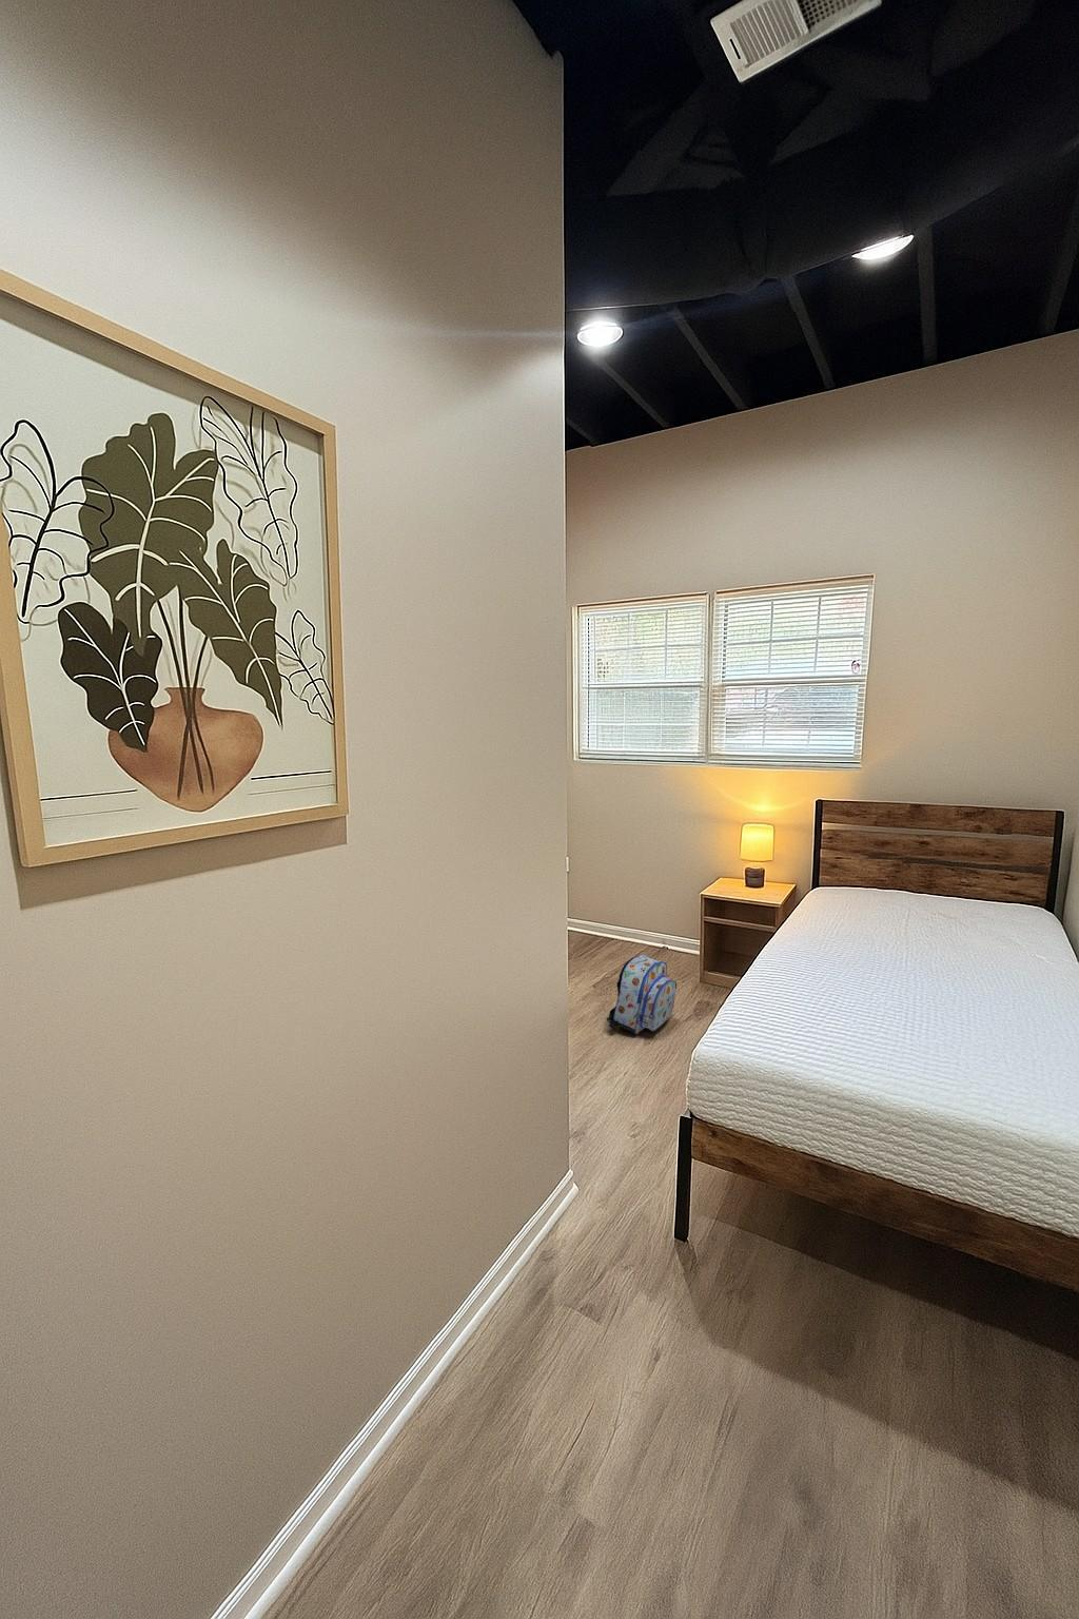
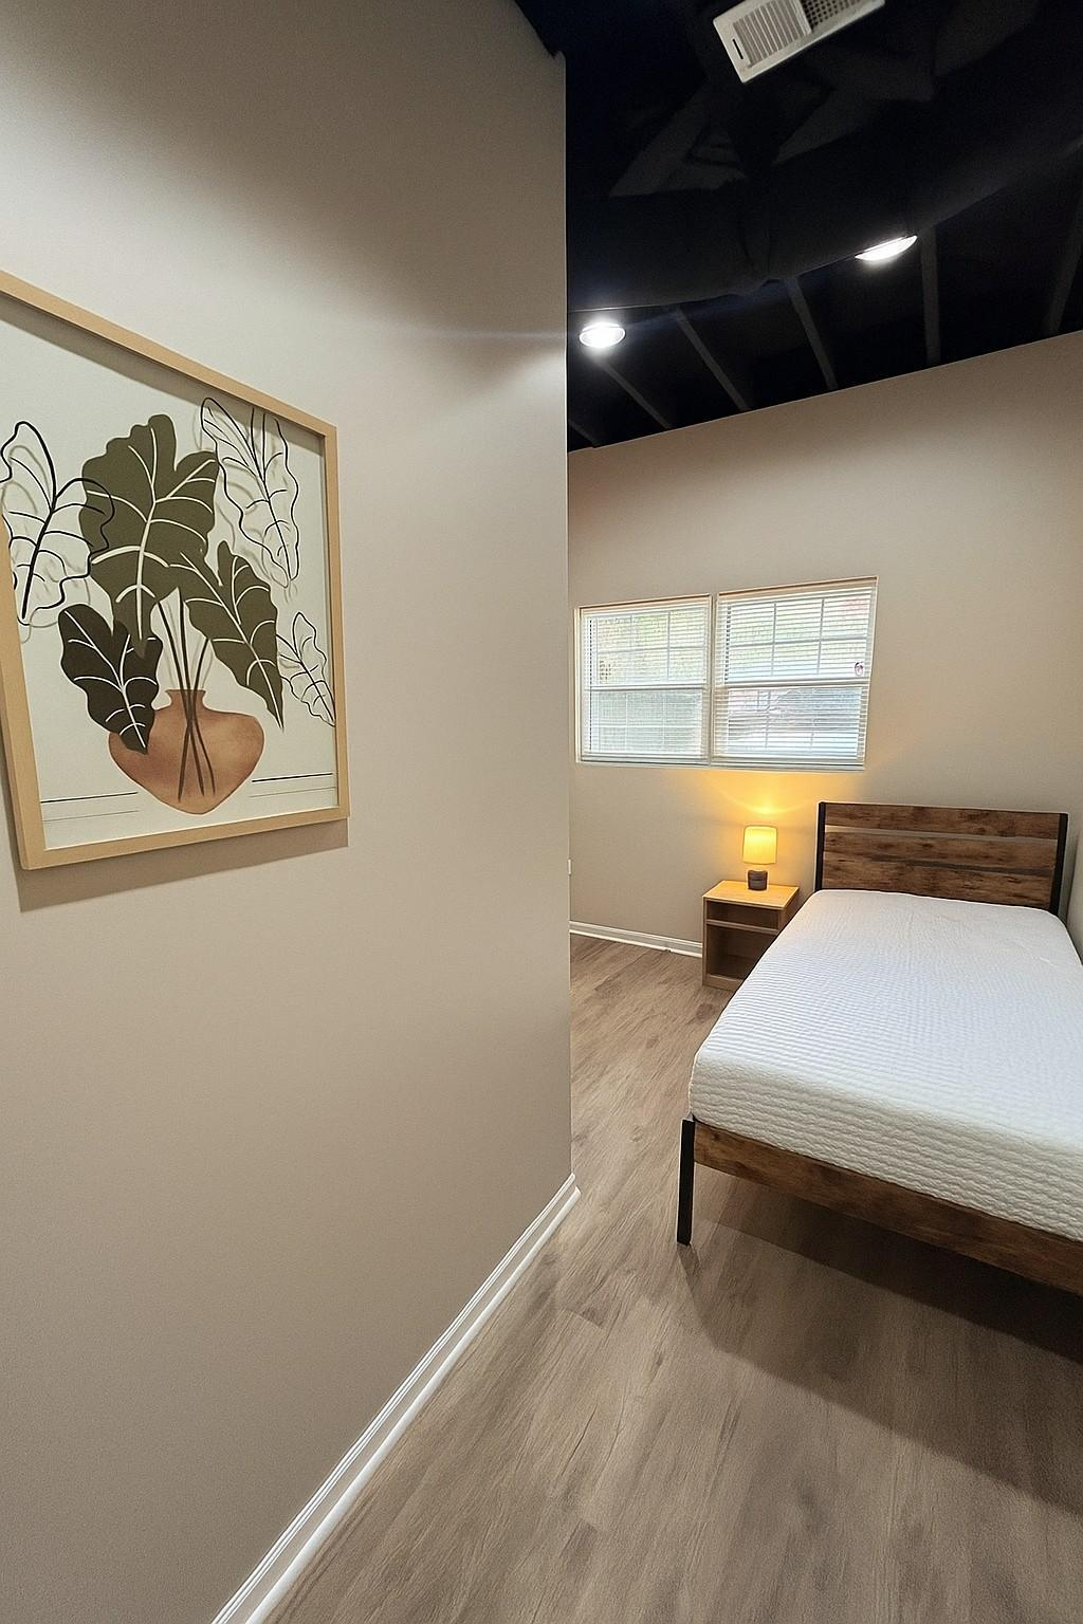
- backpack [606,954,678,1035]
